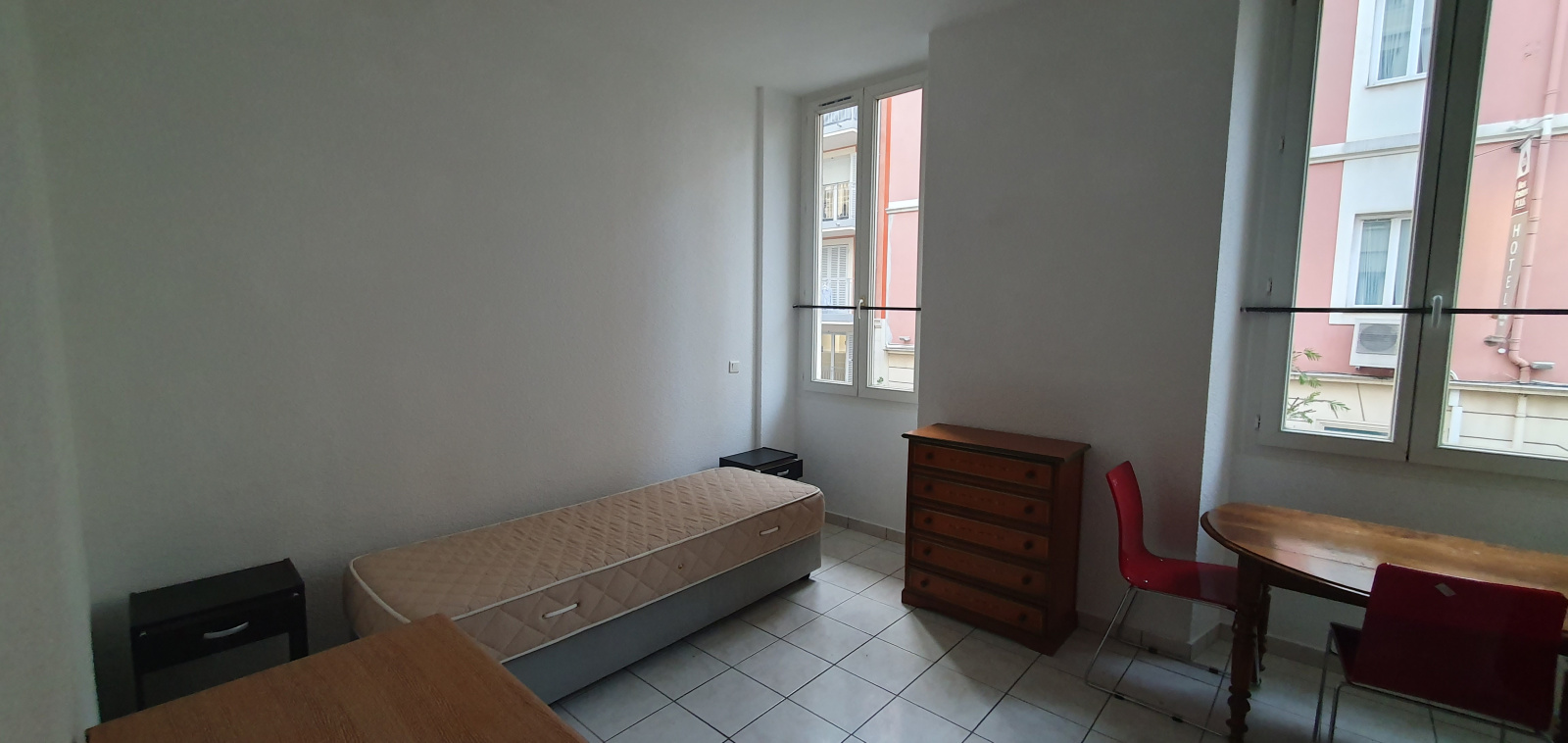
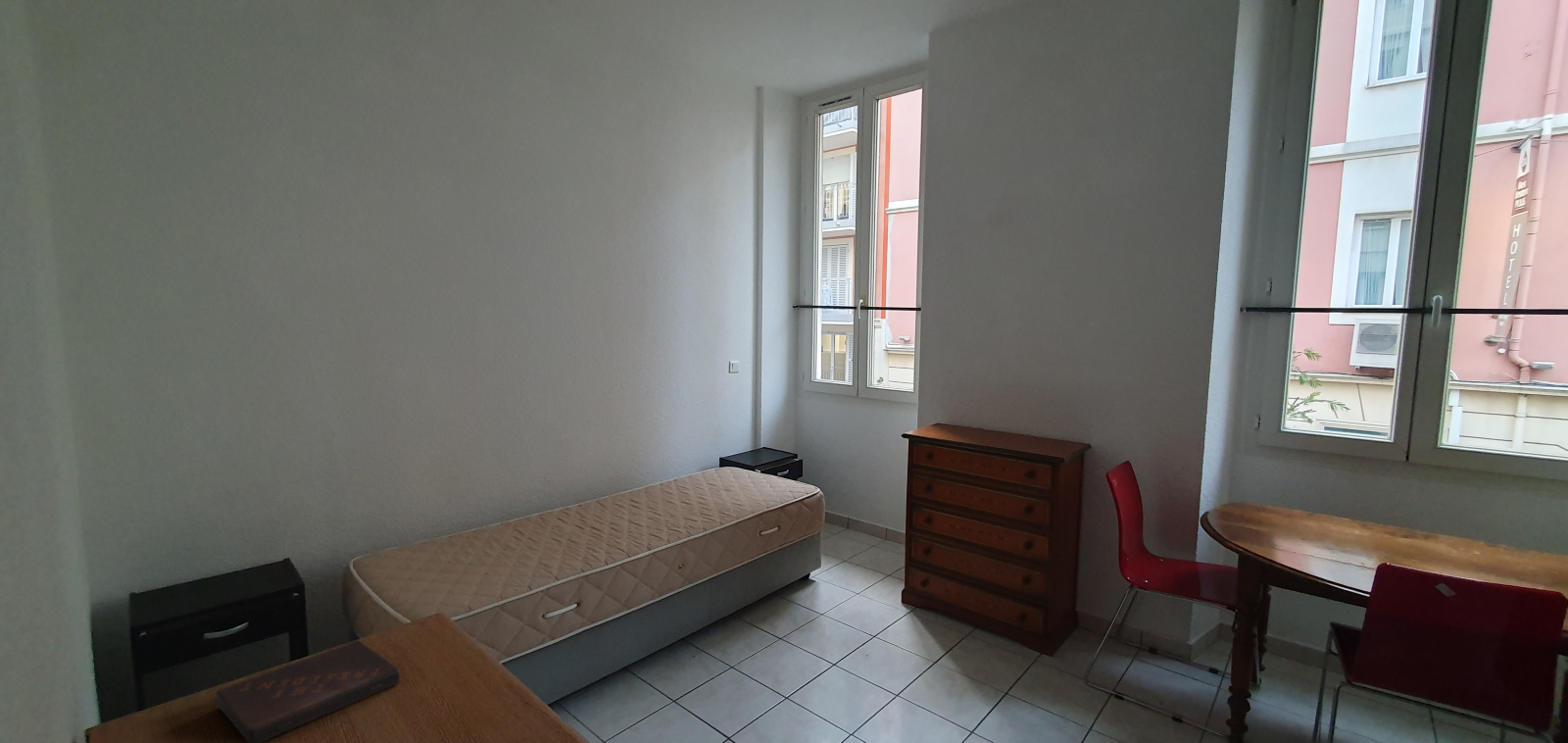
+ book [215,638,401,743]
